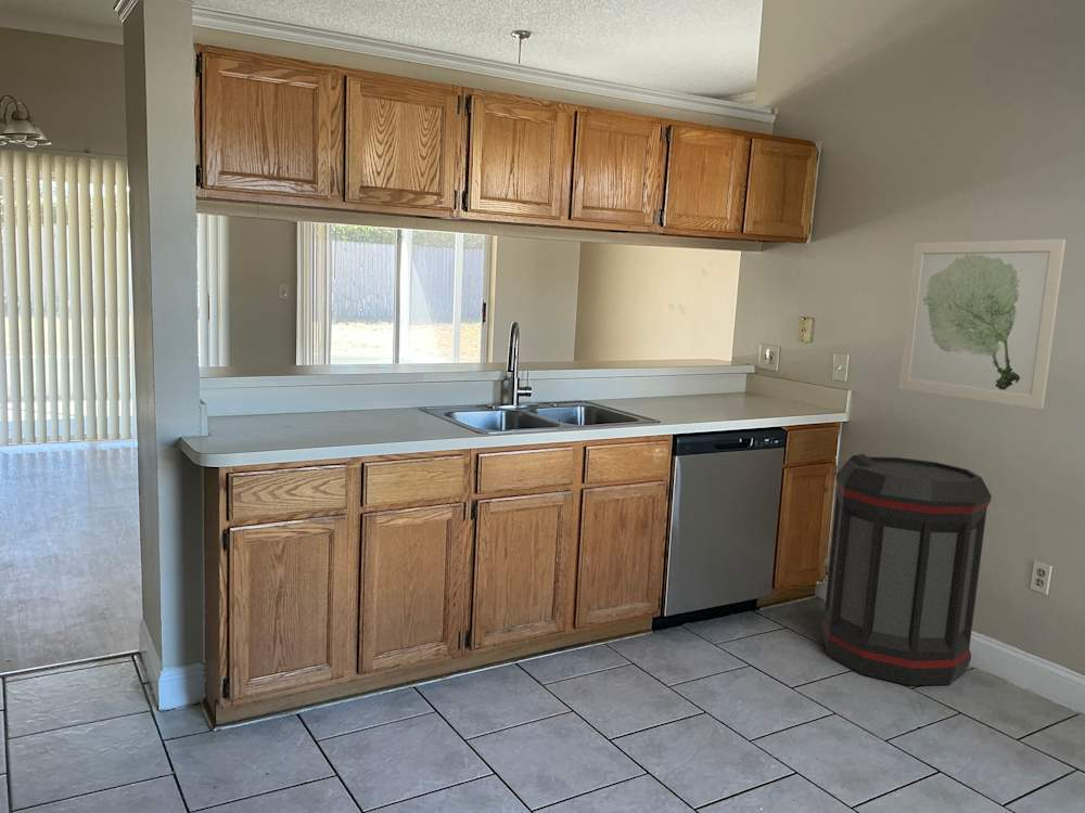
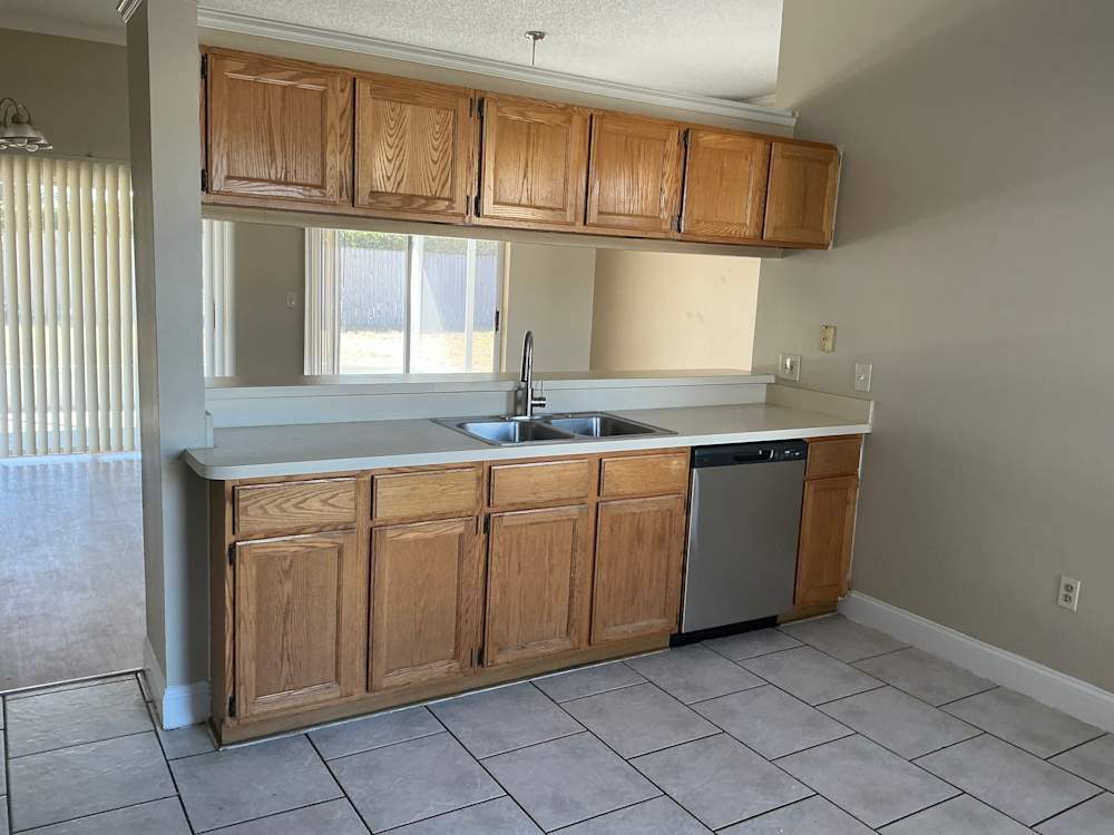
- trash can [819,453,993,686]
- wall art [897,238,1067,411]
